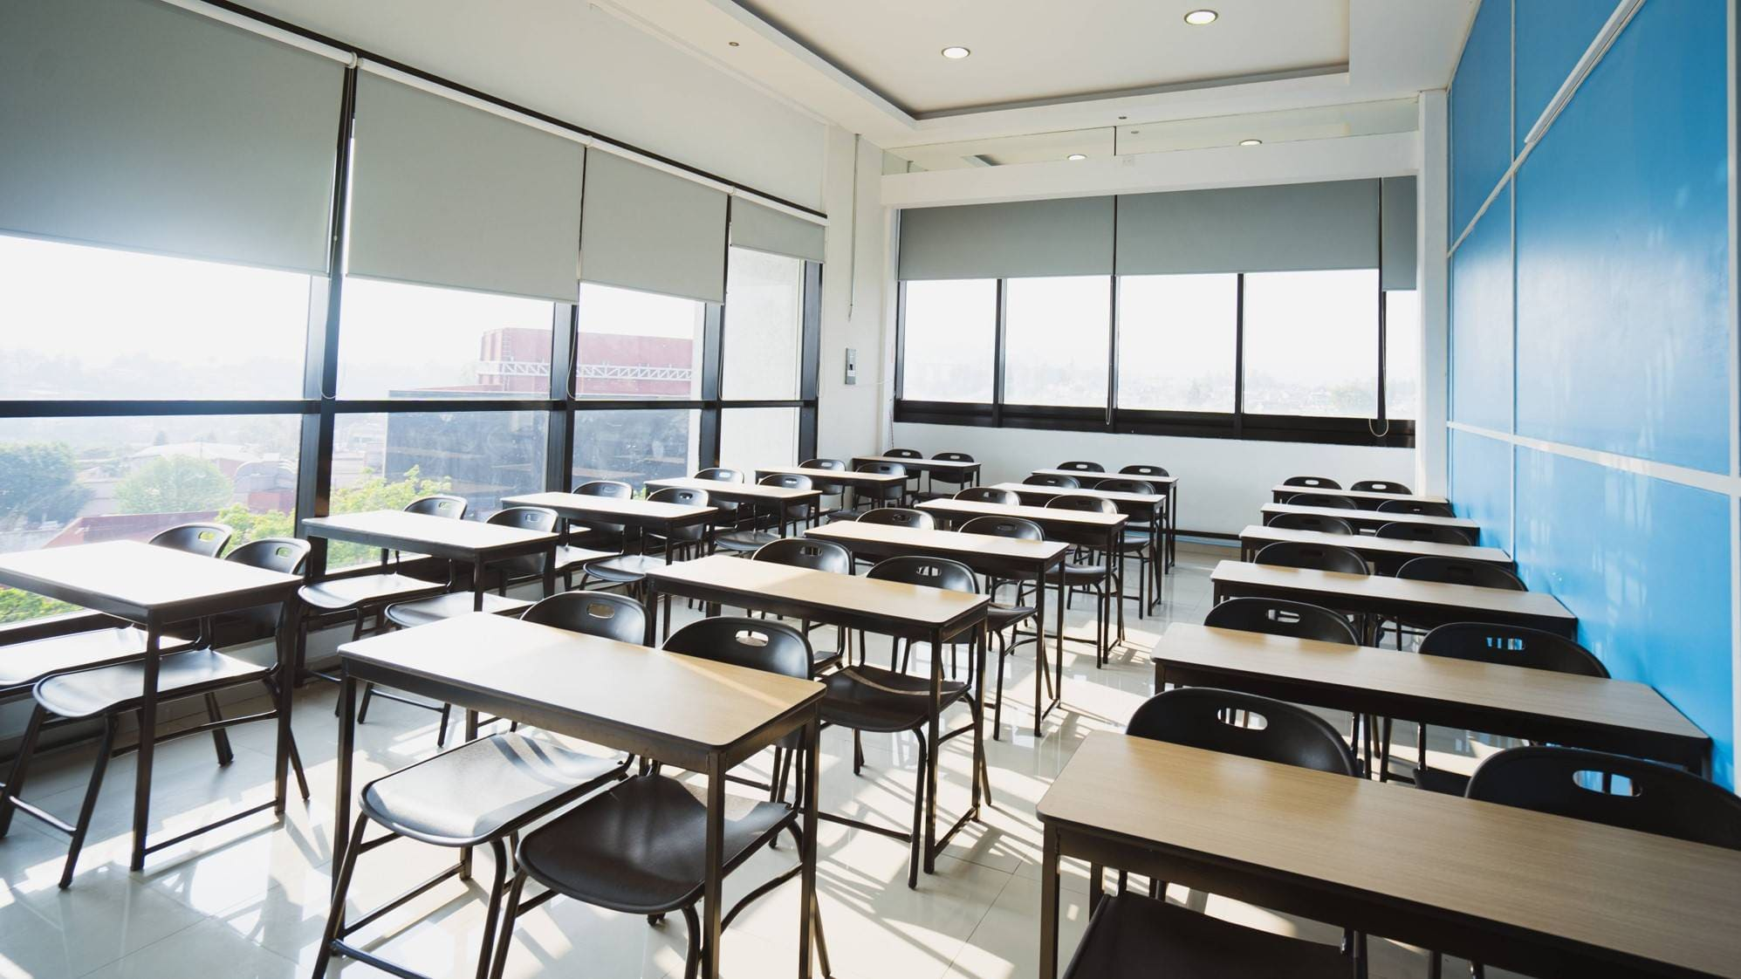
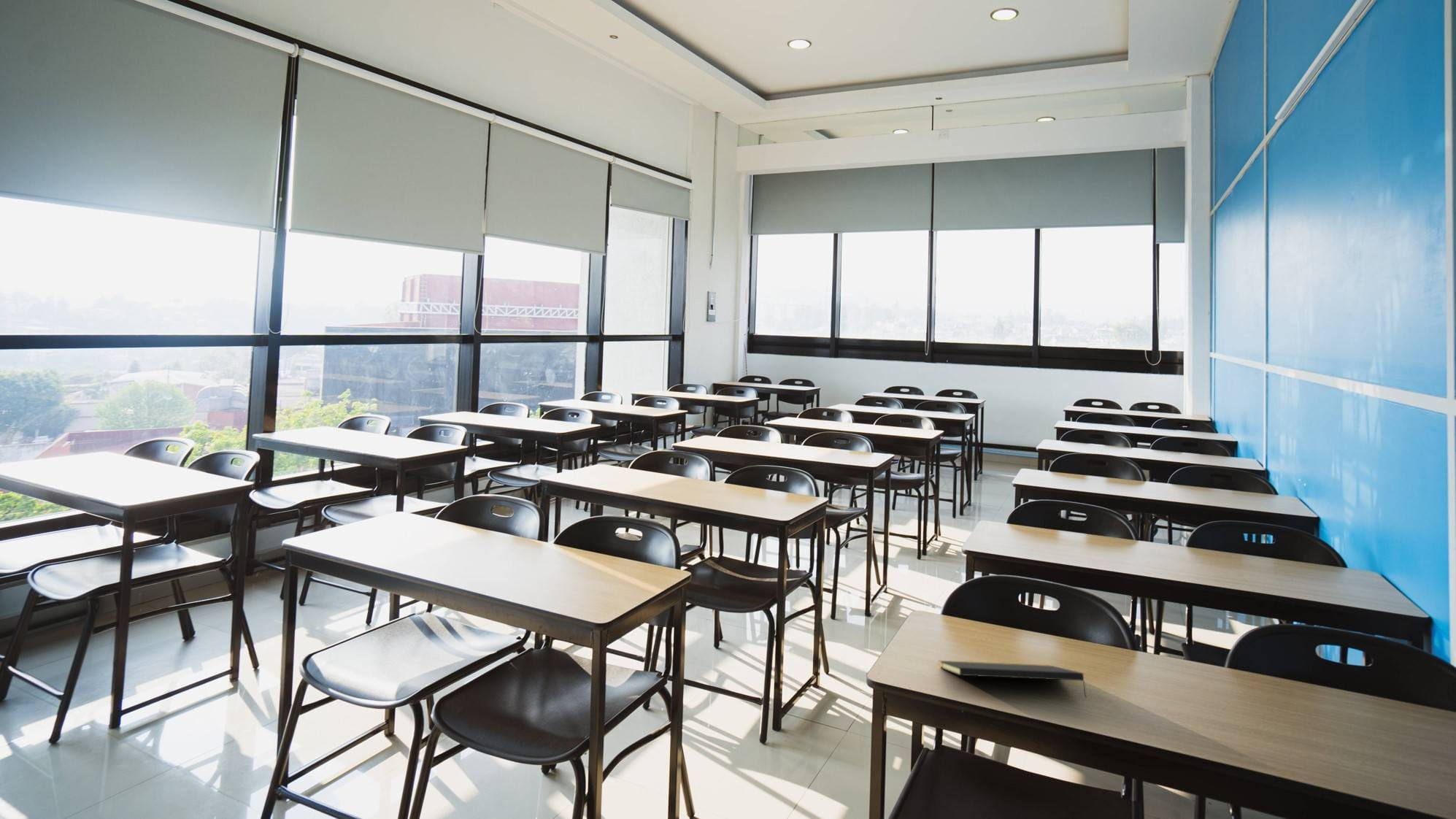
+ notepad [938,660,1087,699]
